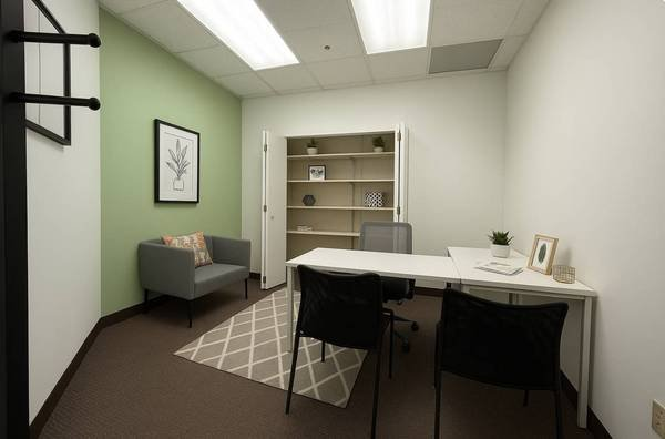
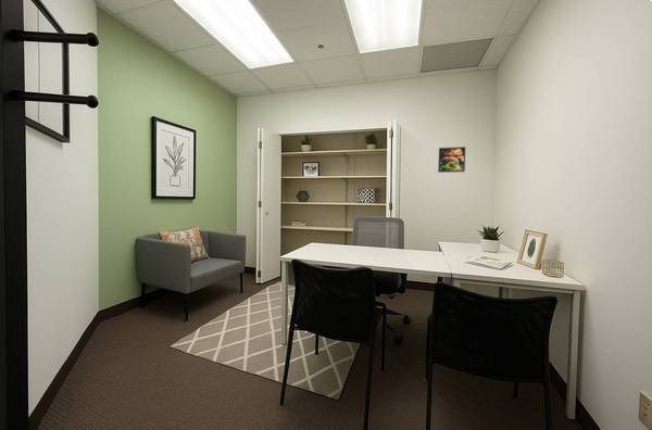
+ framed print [437,146,466,174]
